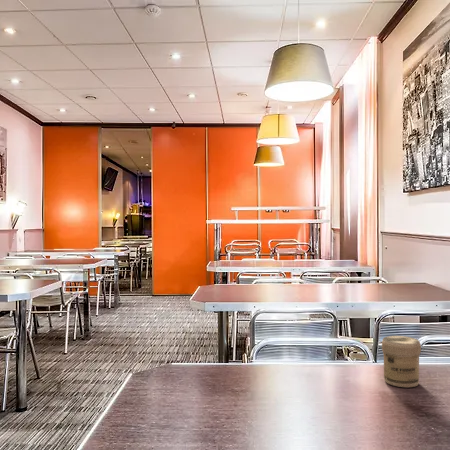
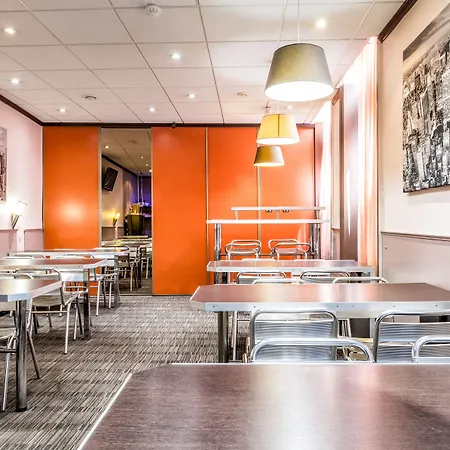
- jar [381,335,422,388]
